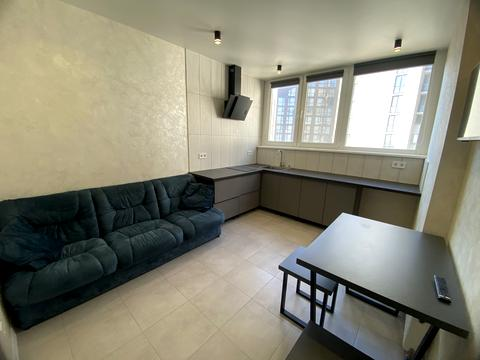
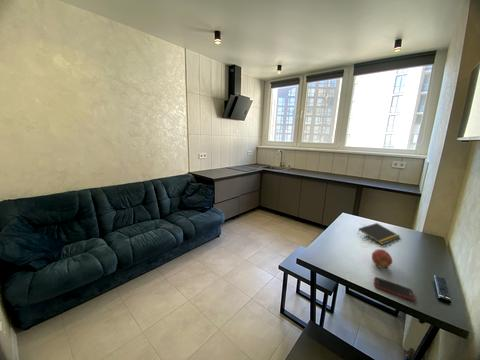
+ cell phone [373,276,415,302]
+ notepad [357,222,401,245]
+ fruit [371,248,393,269]
